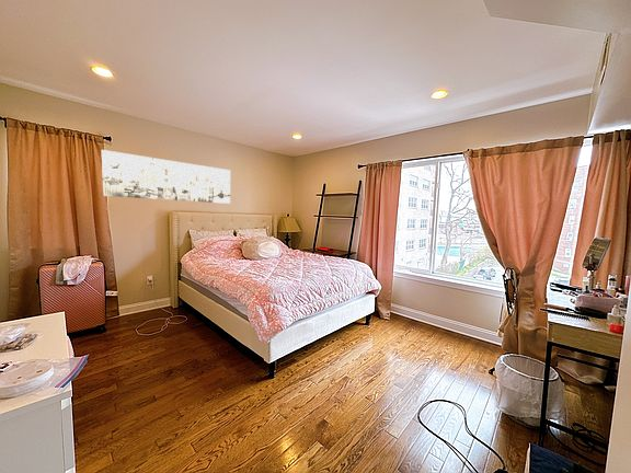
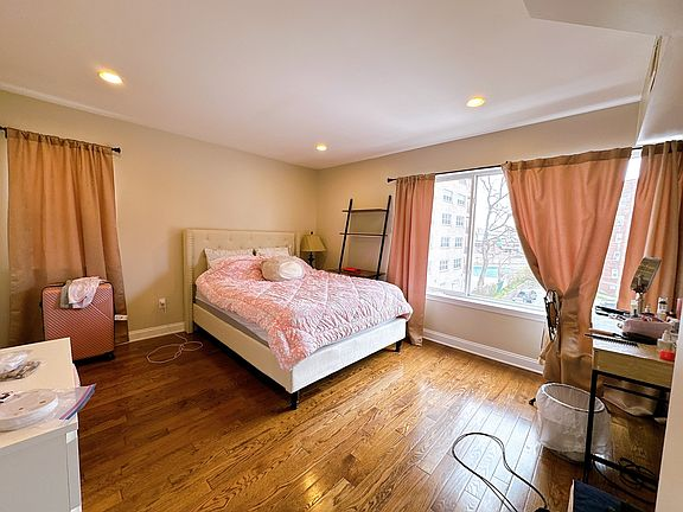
- wall art [100,149,231,205]
